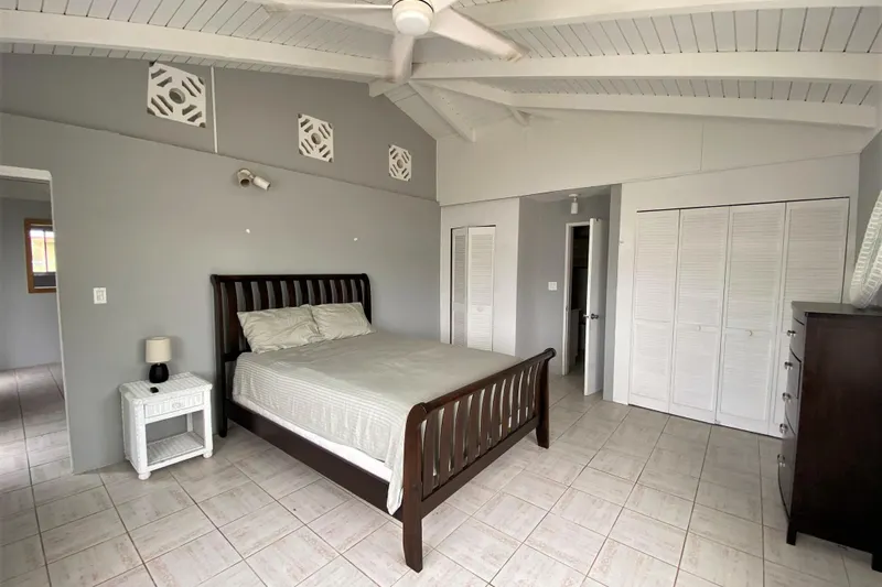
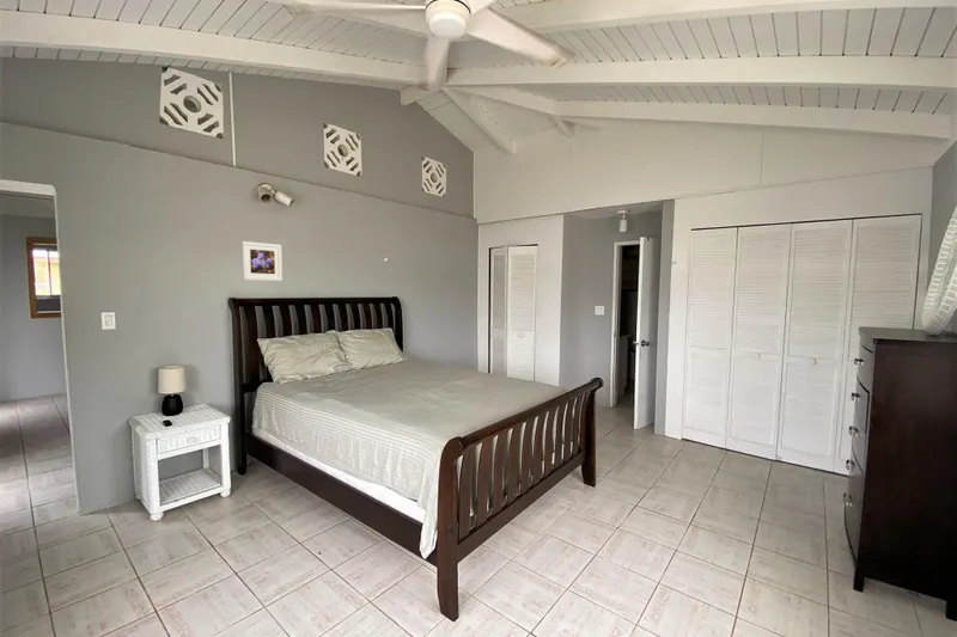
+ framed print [240,240,284,282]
